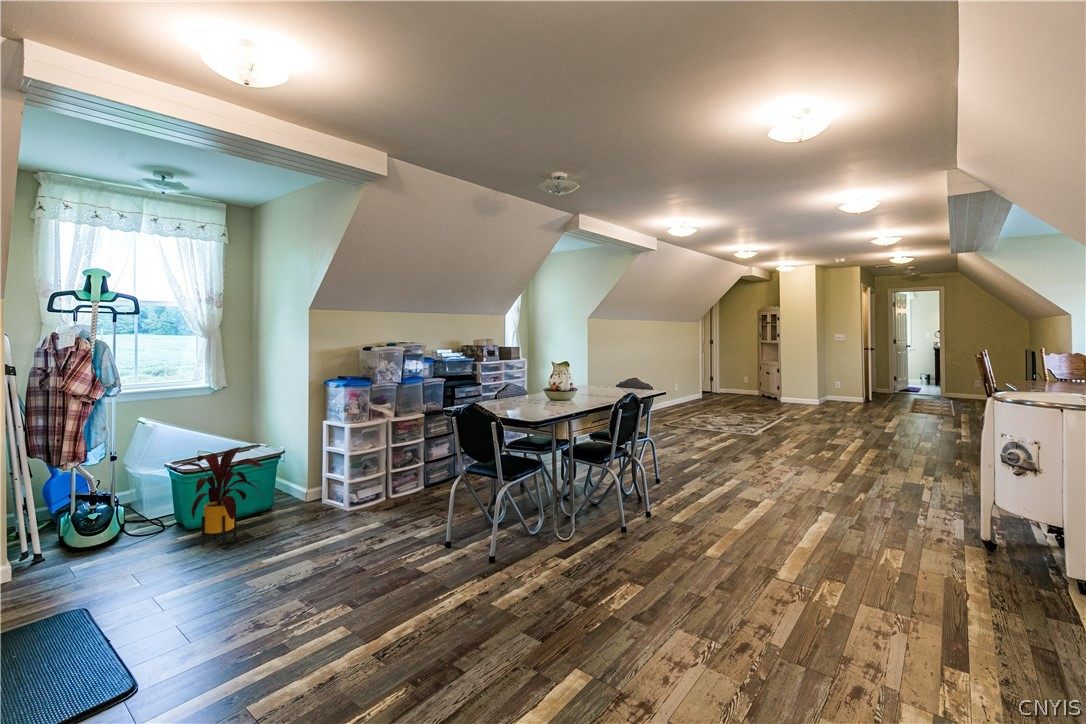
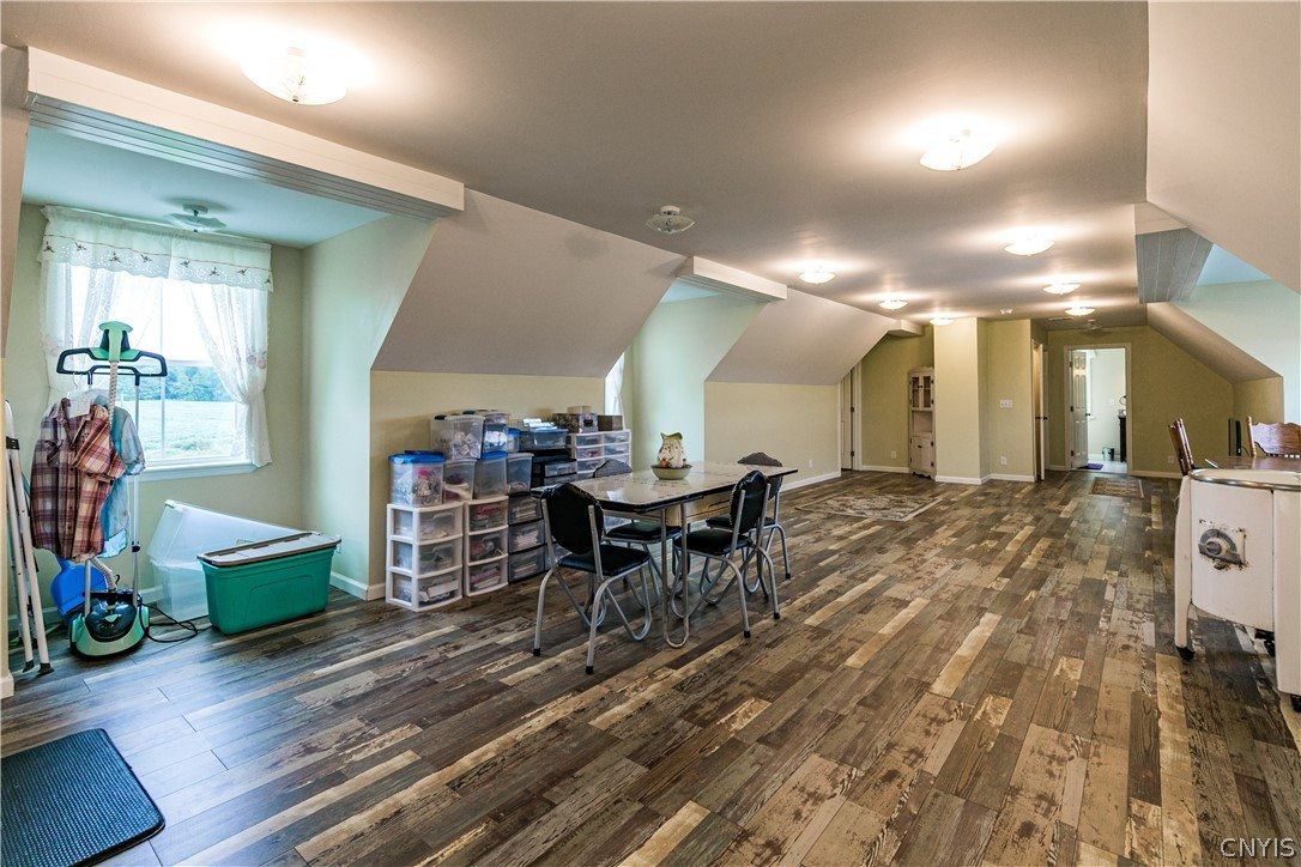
- house plant [168,446,267,547]
